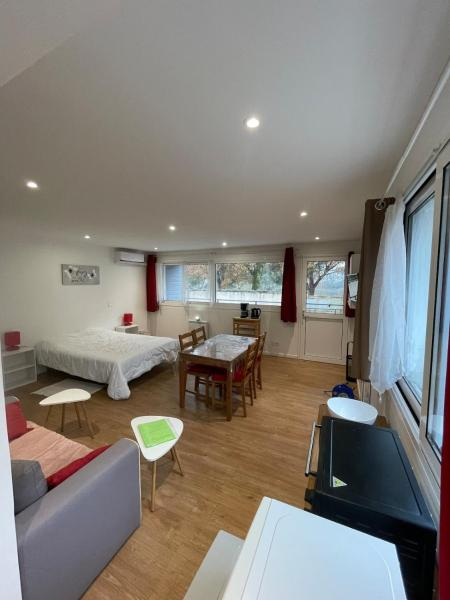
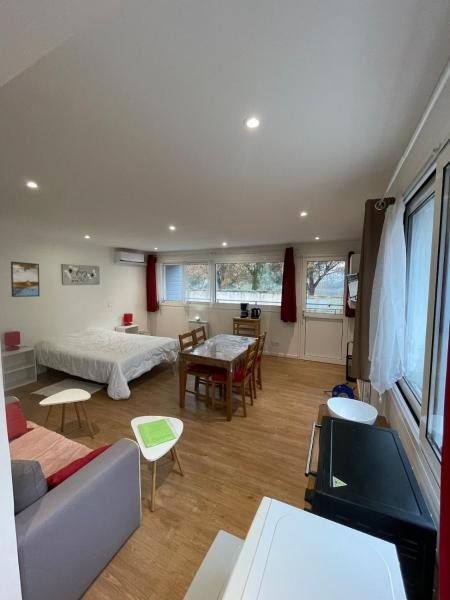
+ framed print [10,261,41,298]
